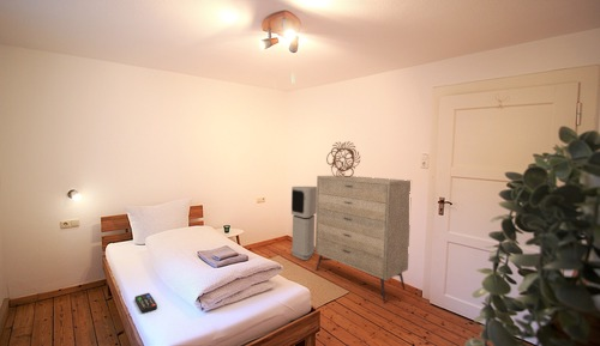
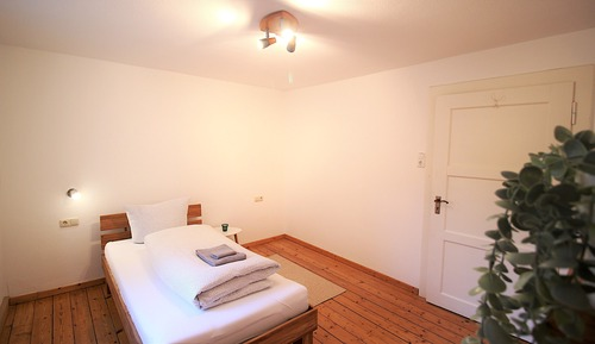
- remote control [133,292,158,315]
- air purifier [289,186,317,261]
- decorative sculpture [325,140,361,177]
- dresser [314,174,412,303]
